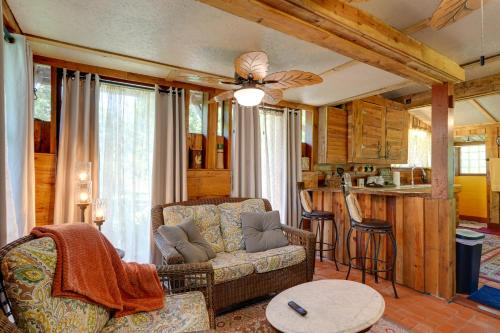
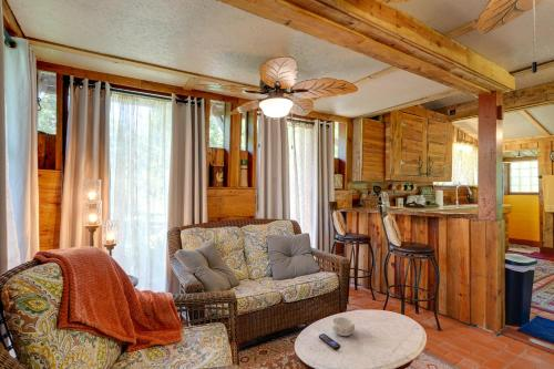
+ decorative bowl [330,316,356,337]
